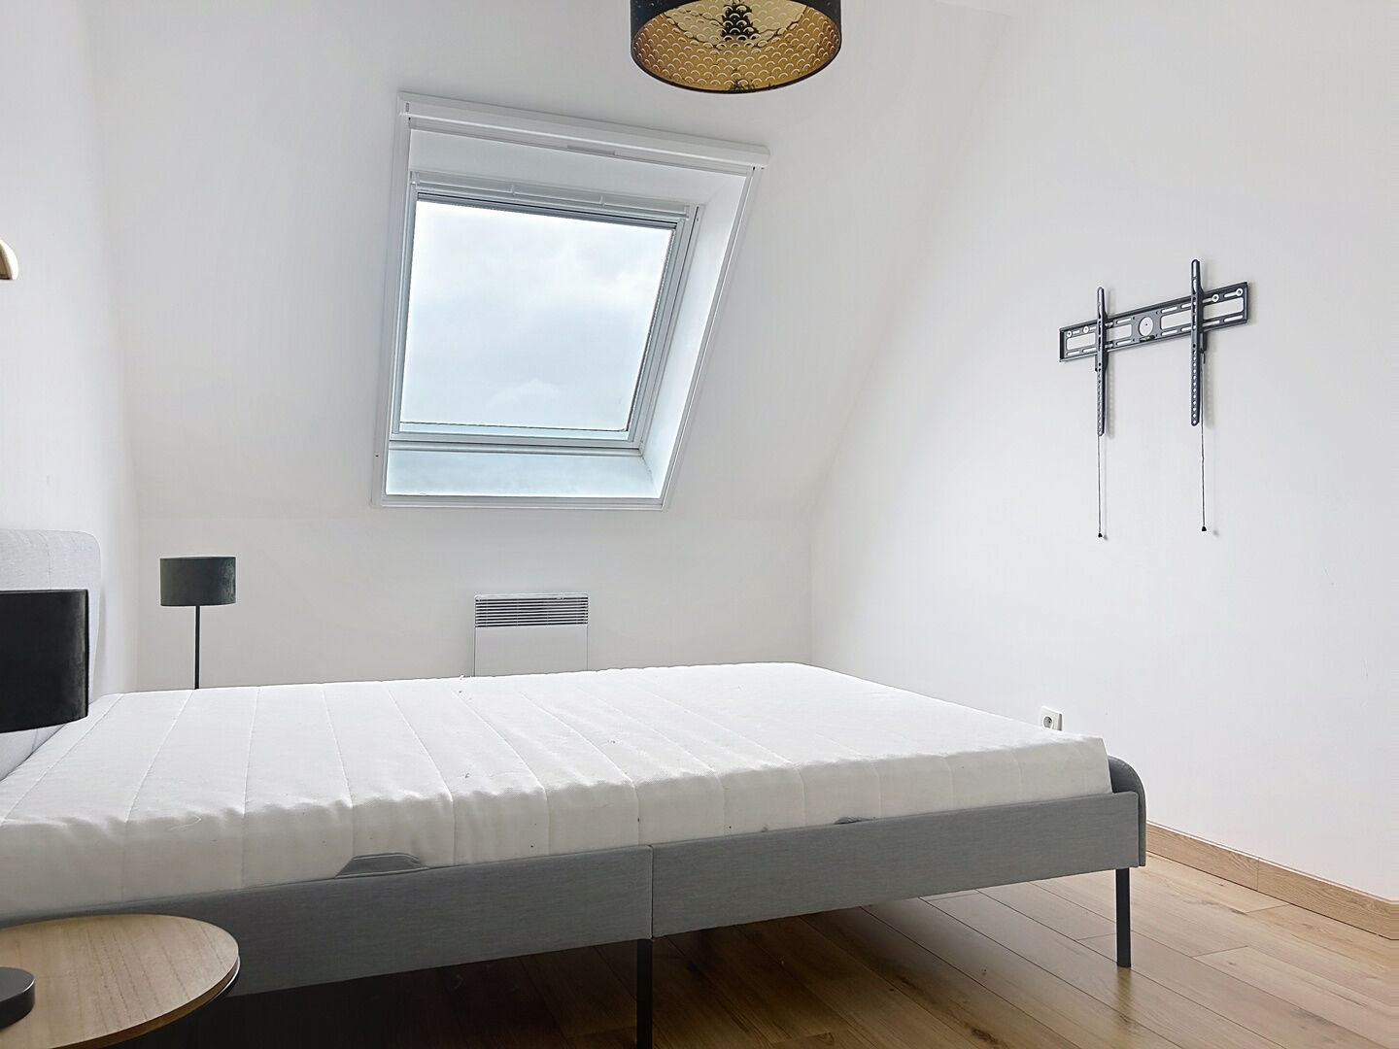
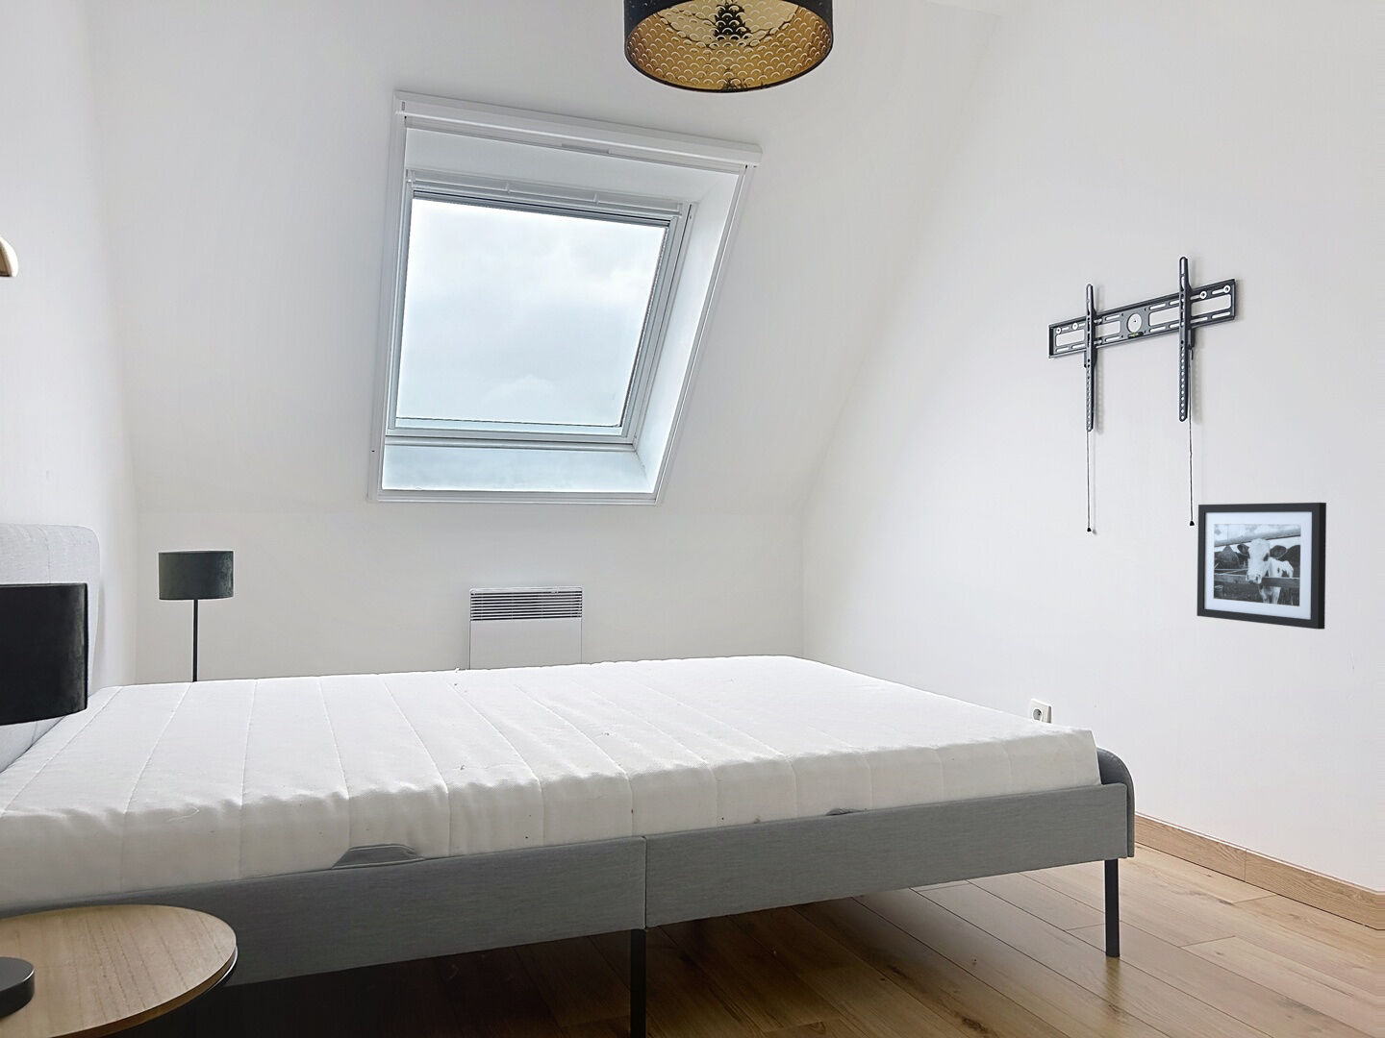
+ picture frame [1195,502,1327,630]
